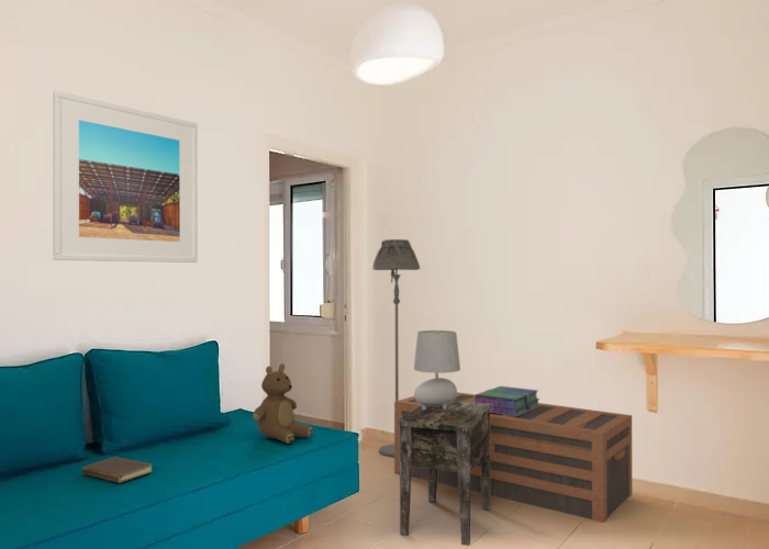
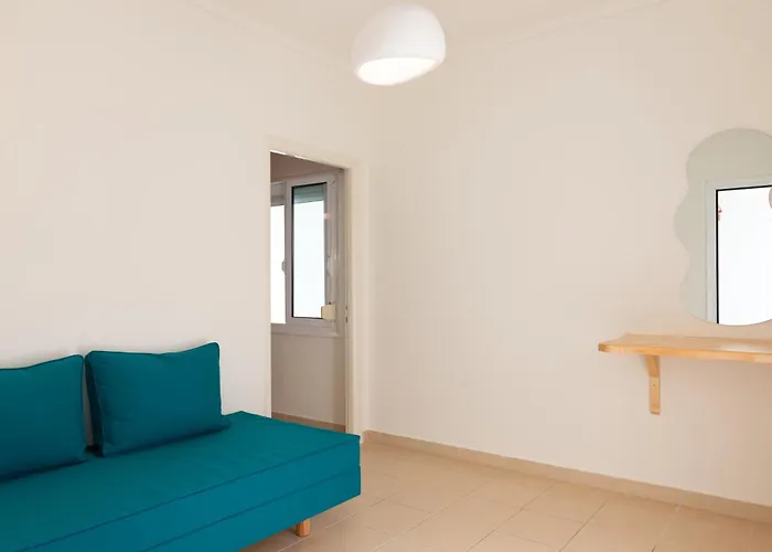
- stack of books [475,385,542,416]
- book [80,456,154,484]
- teddy bear [252,362,313,445]
- storage bench [393,391,633,524]
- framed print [52,90,199,264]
- side table [398,402,492,547]
- table lamp [413,329,461,410]
- floor lamp [371,238,421,458]
